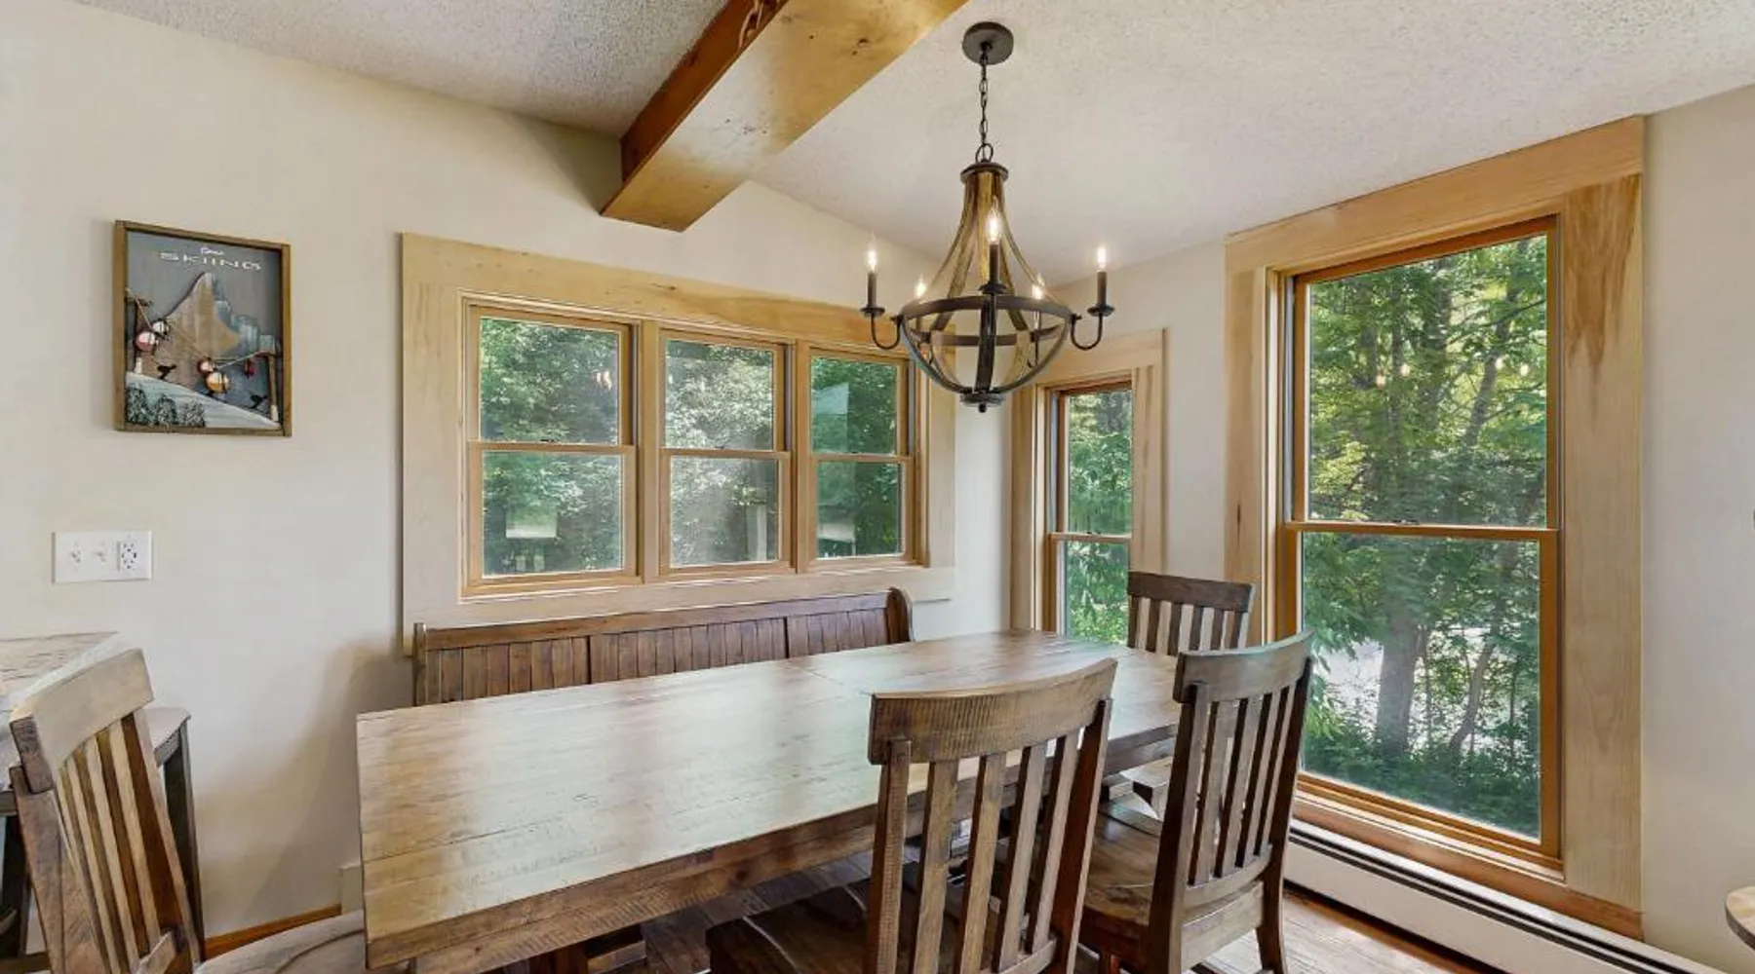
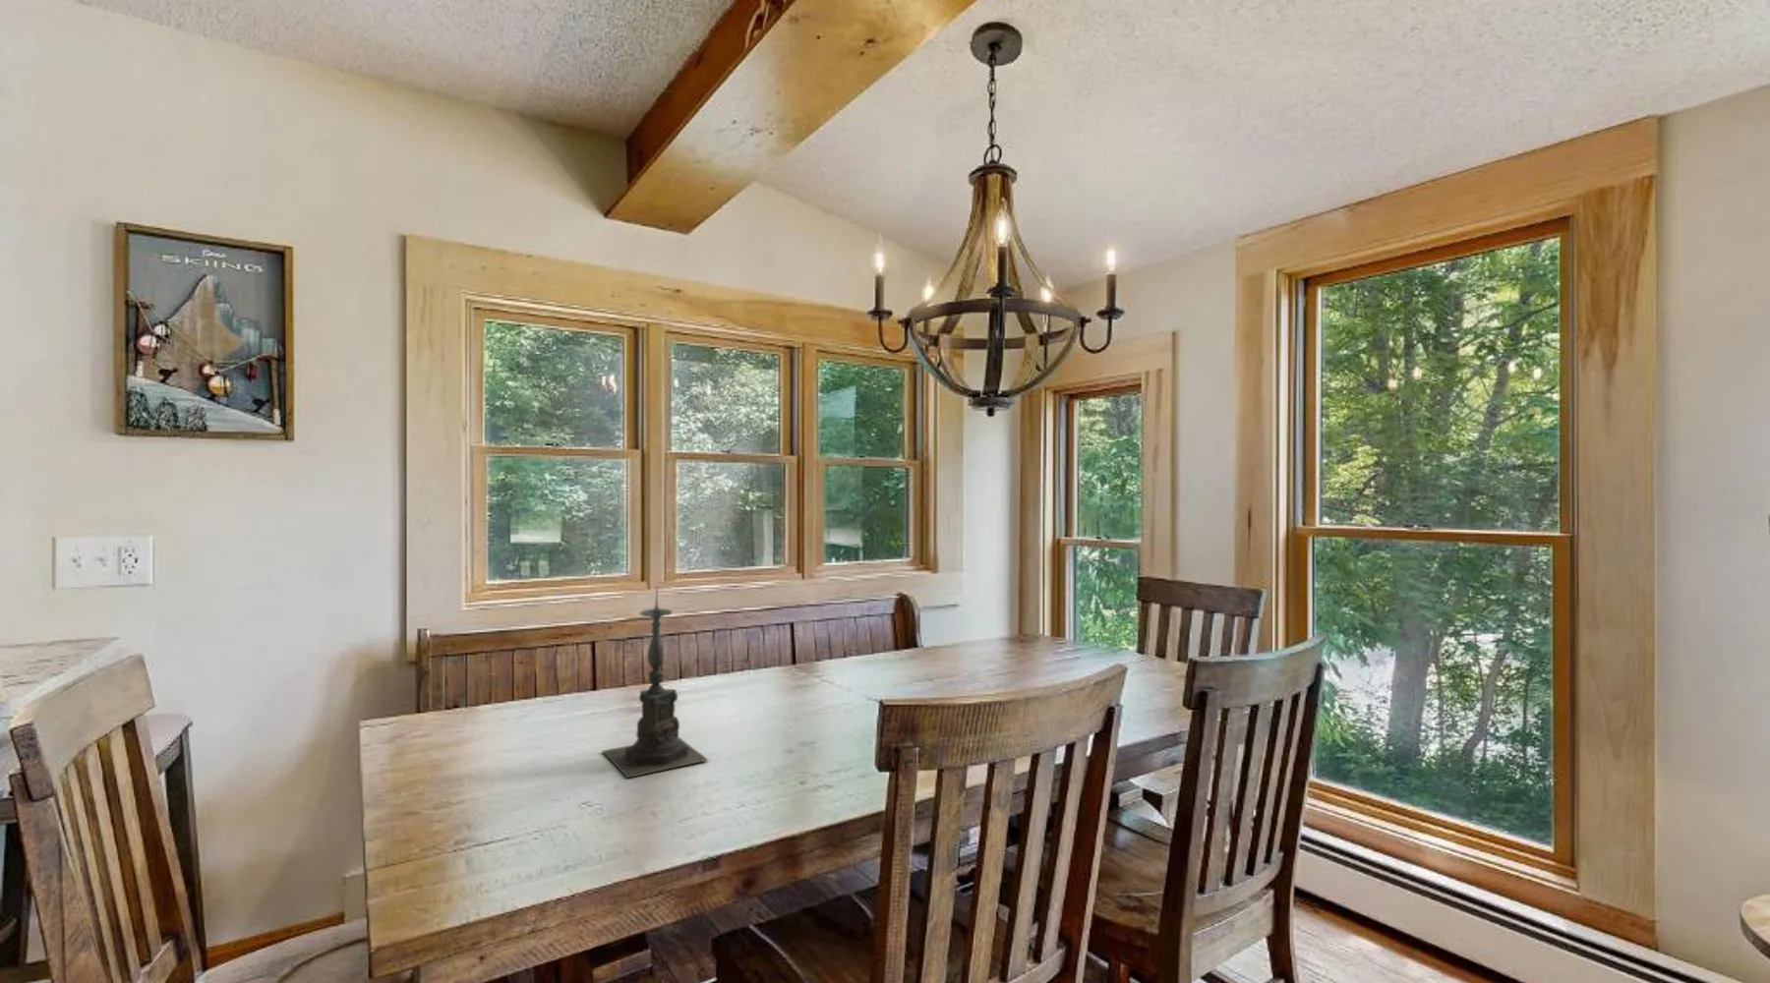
+ candle holder [600,585,709,778]
